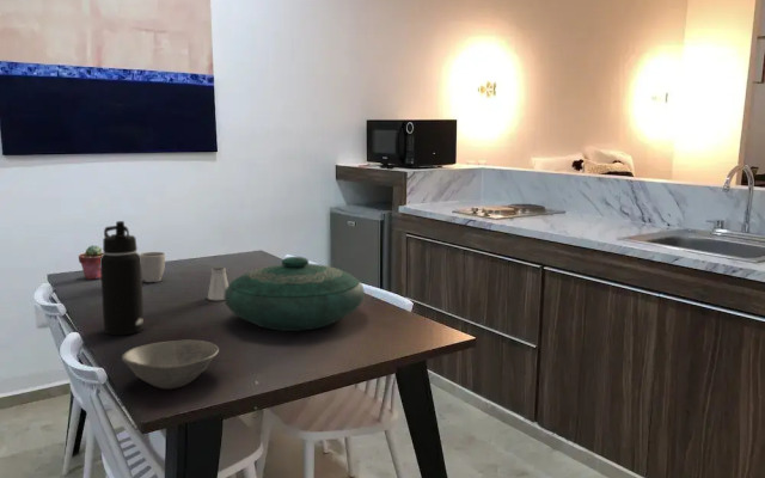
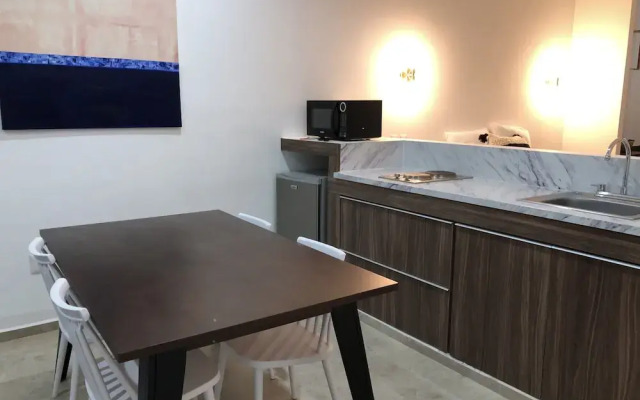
- potted succulent [78,244,104,281]
- saltshaker [207,265,230,301]
- bowl [121,338,220,390]
- decorative bowl [224,256,366,332]
- mug [139,251,166,283]
- water bottle [100,220,145,336]
